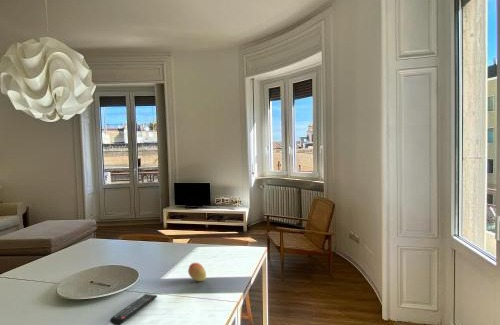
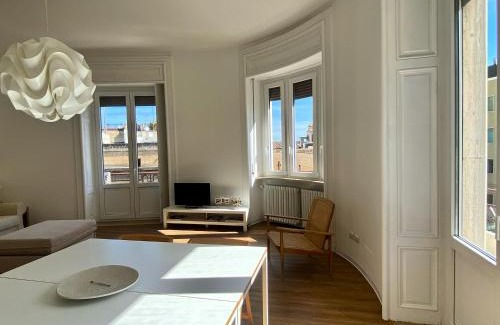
- remote control [109,293,158,325]
- fruit [187,262,207,282]
